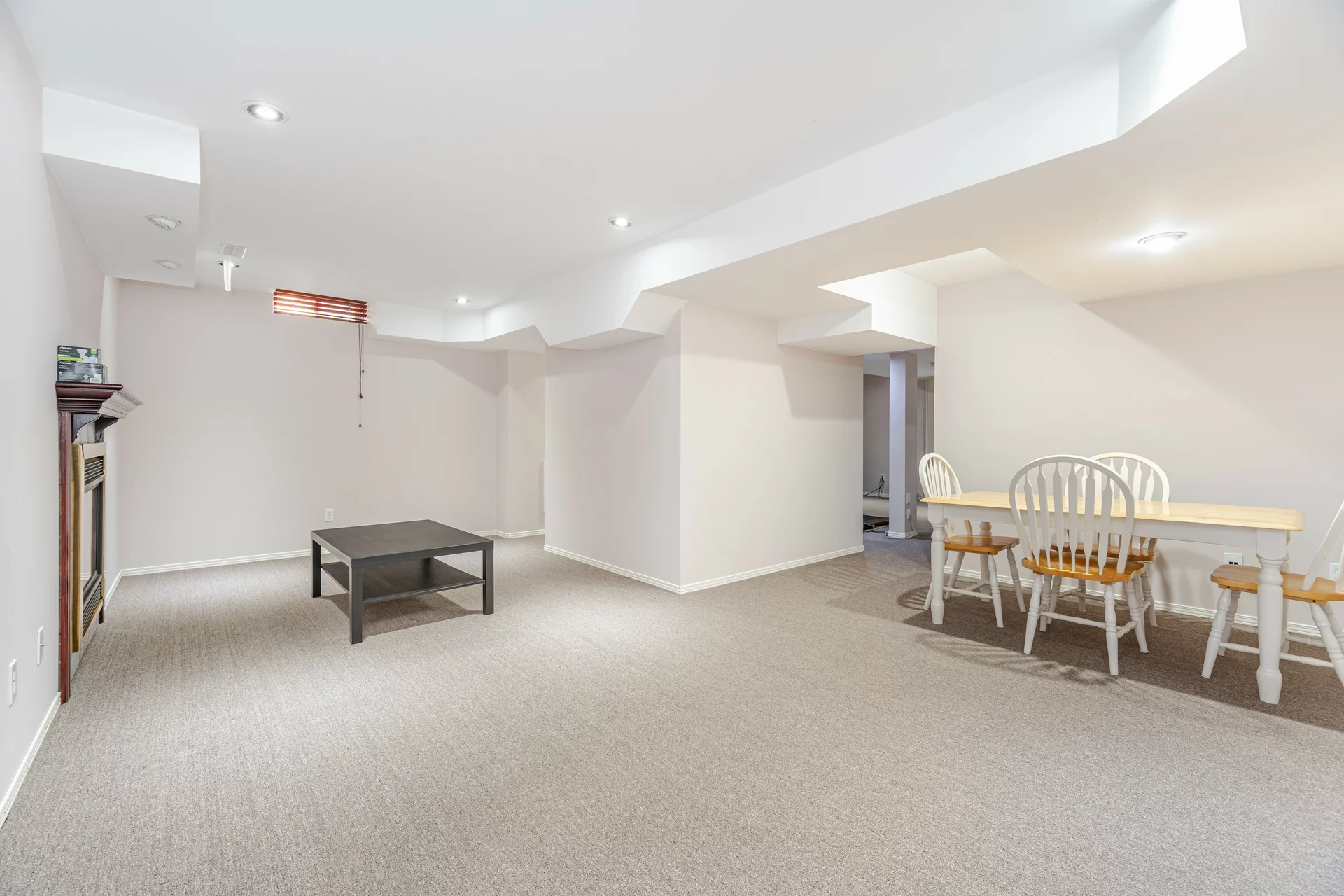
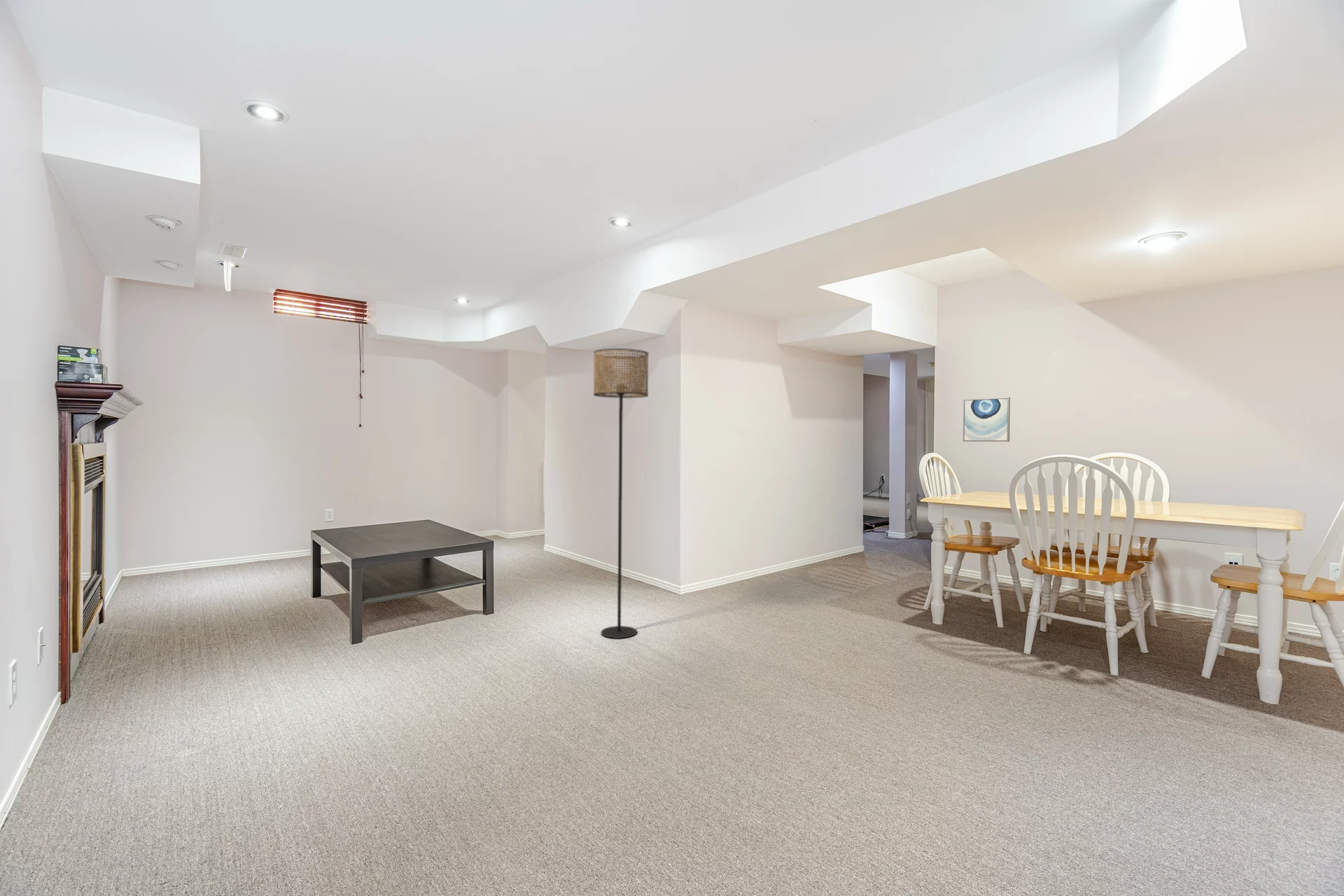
+ wall art [963,397,1011,442]
+ floor lamp [593,348,650,639]
